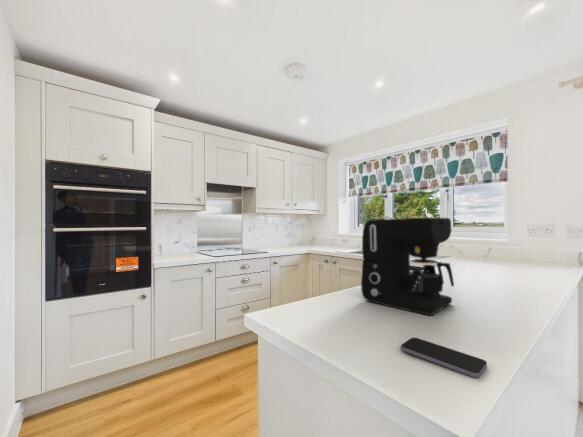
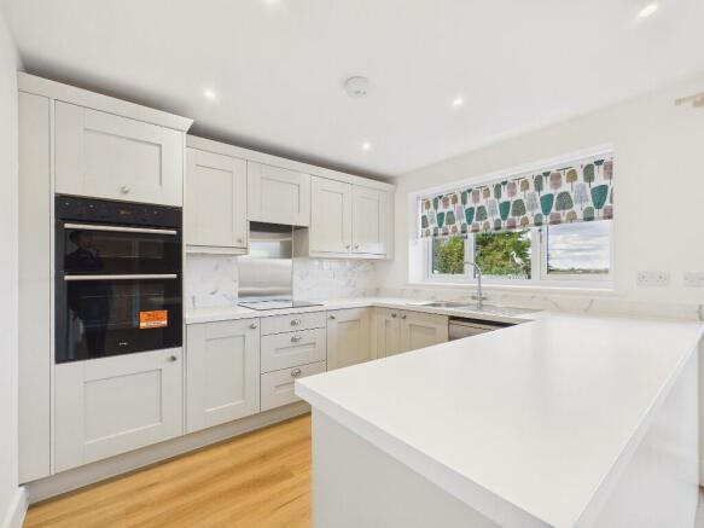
- smartphone [400,337,488,378]
- coffee maker [360,217,455,316]
